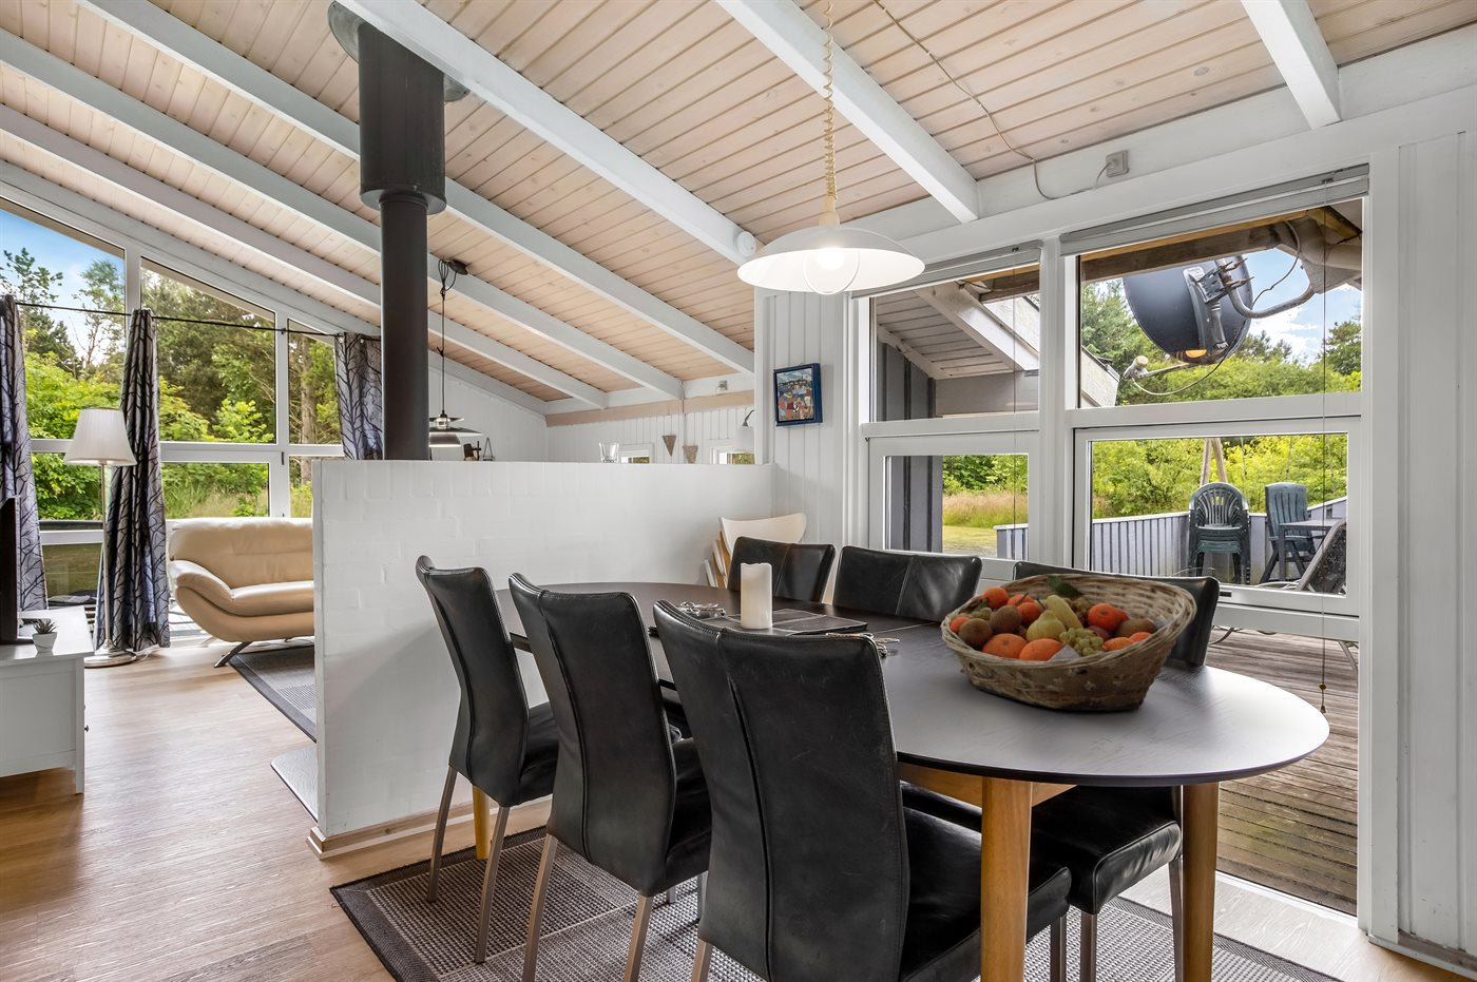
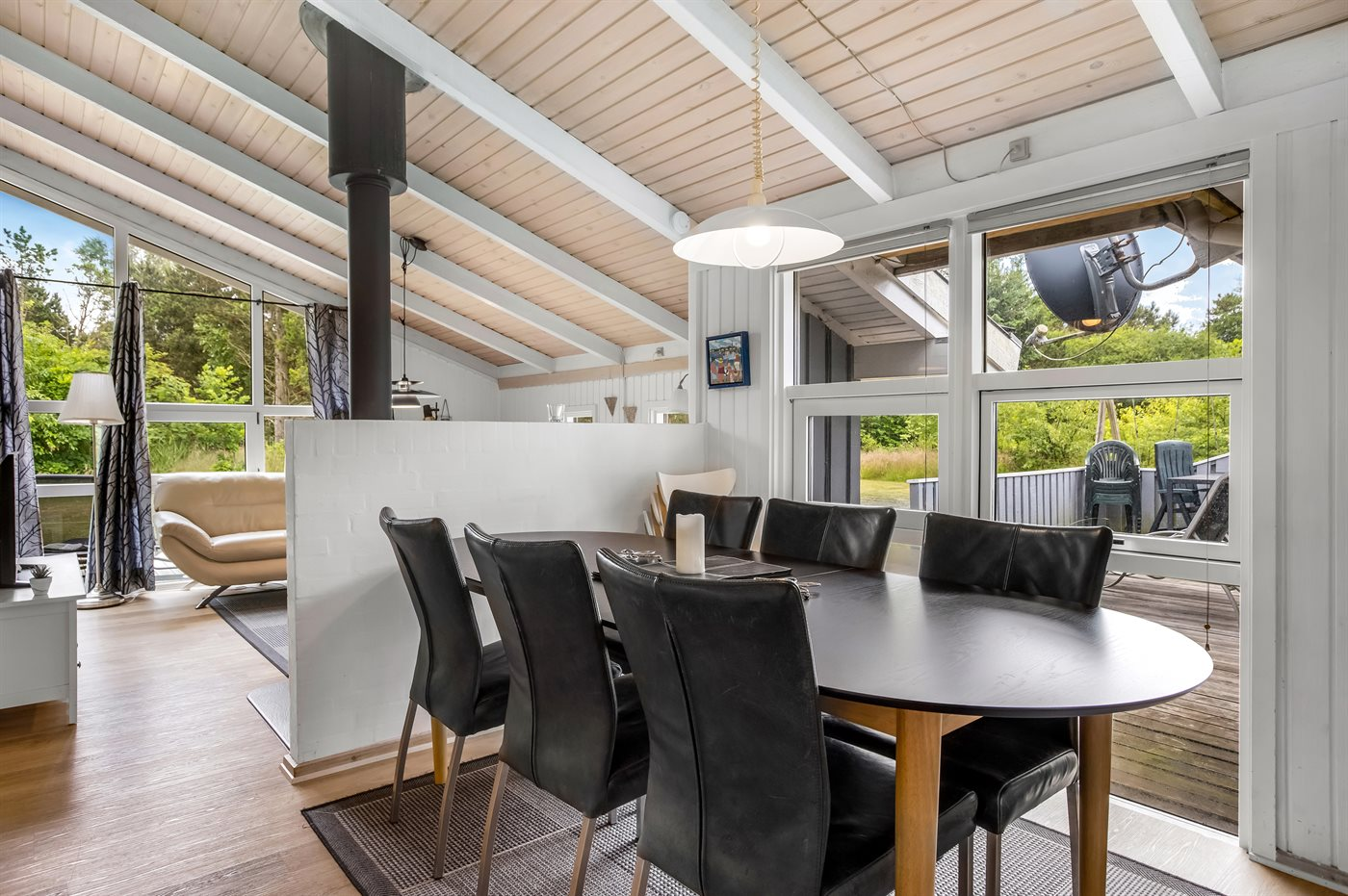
- fruit basket [939,573,1199,712]
